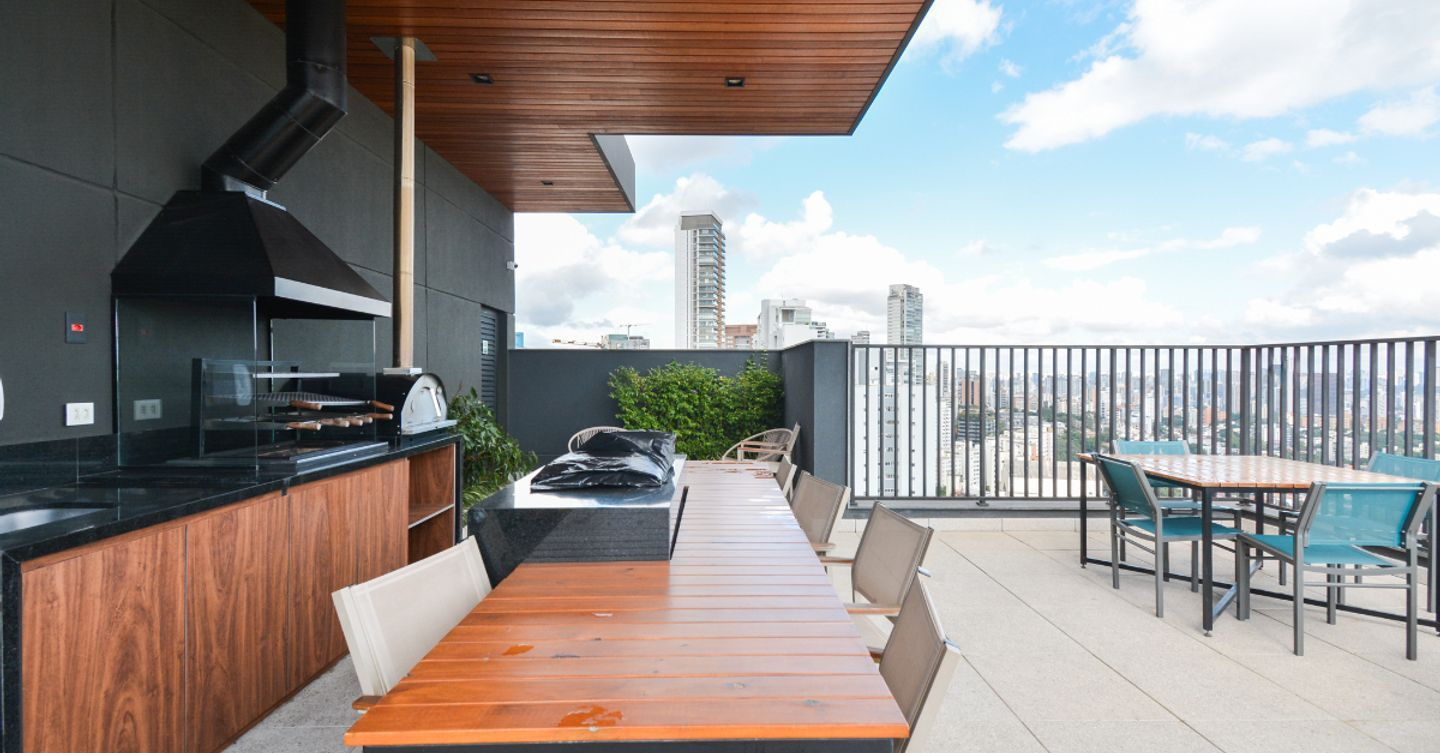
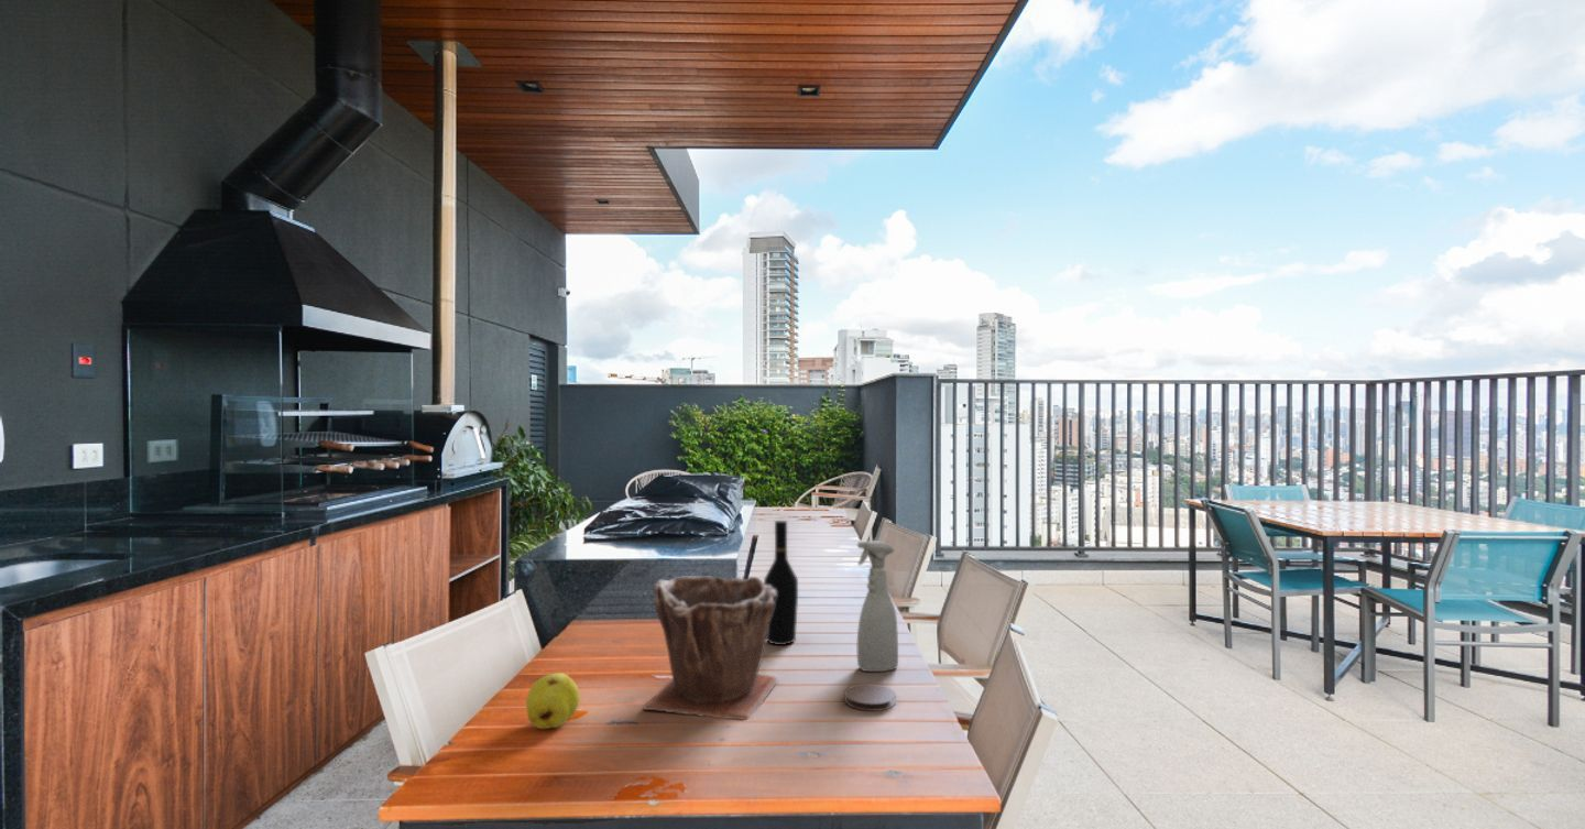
+ coaster [843,683,897,712]
+ wine bottle [763,520,799,646]
+ fruit [525,672,581,730]
+ spray bottle [856,539,899,673]
+ plant pot [642,575,779,721]
